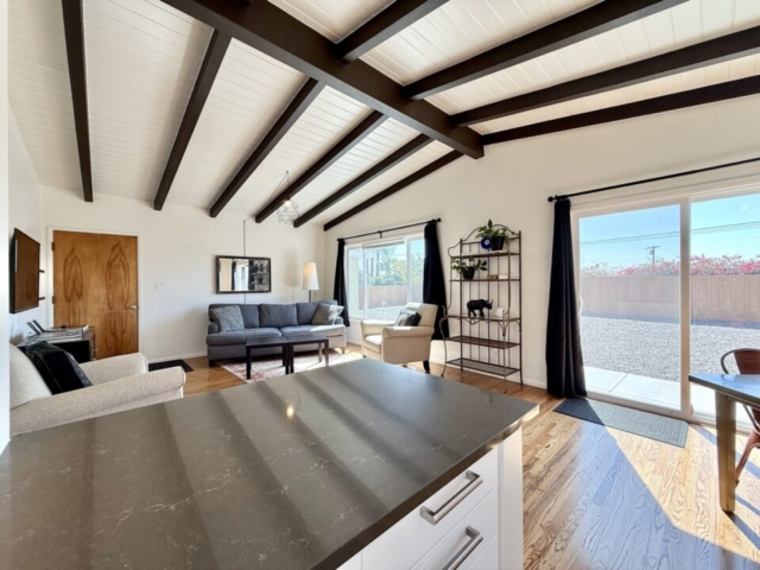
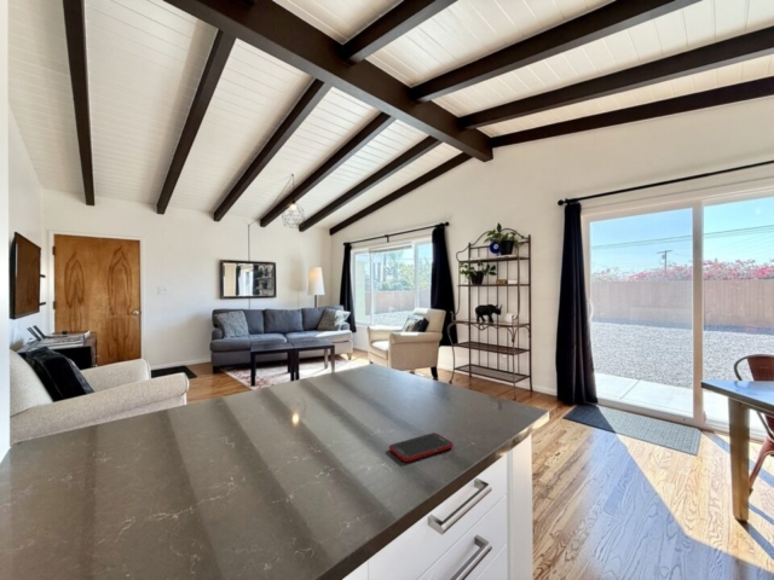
+ cell phone [388,431,455,463]
